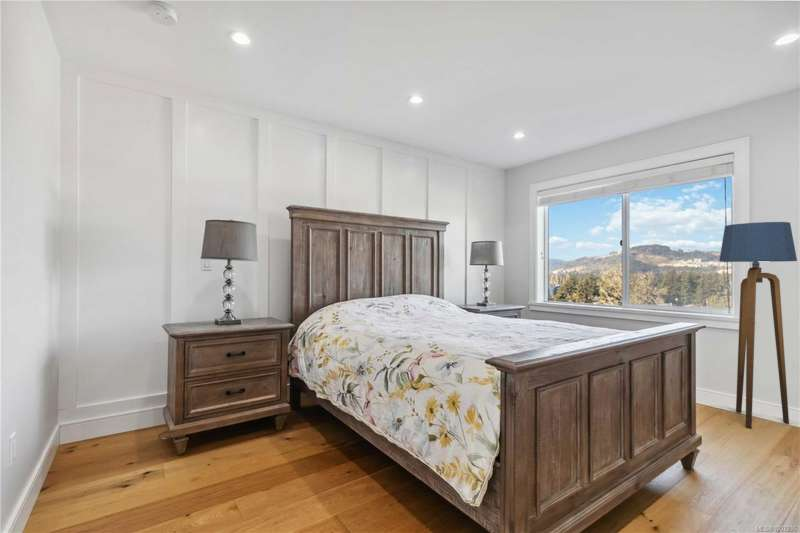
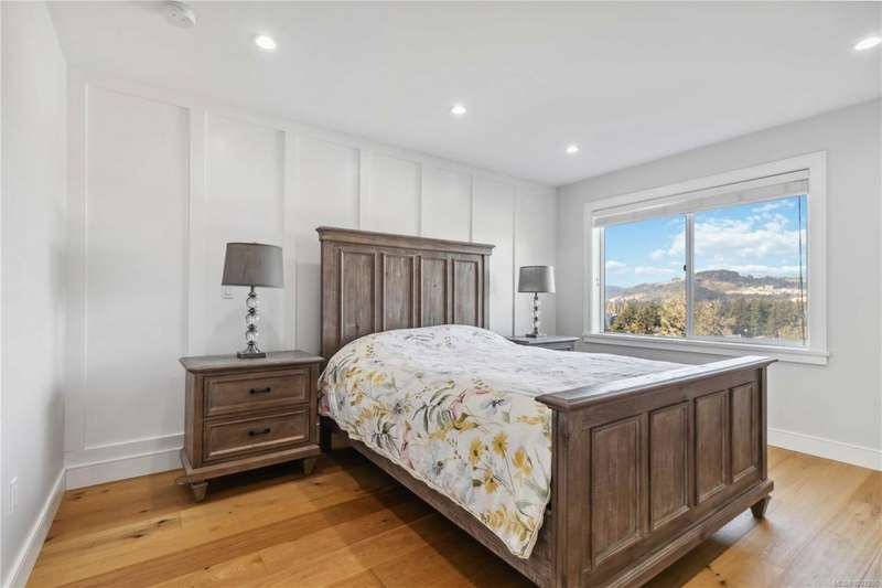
- floor lamp [718,221,798,430]
